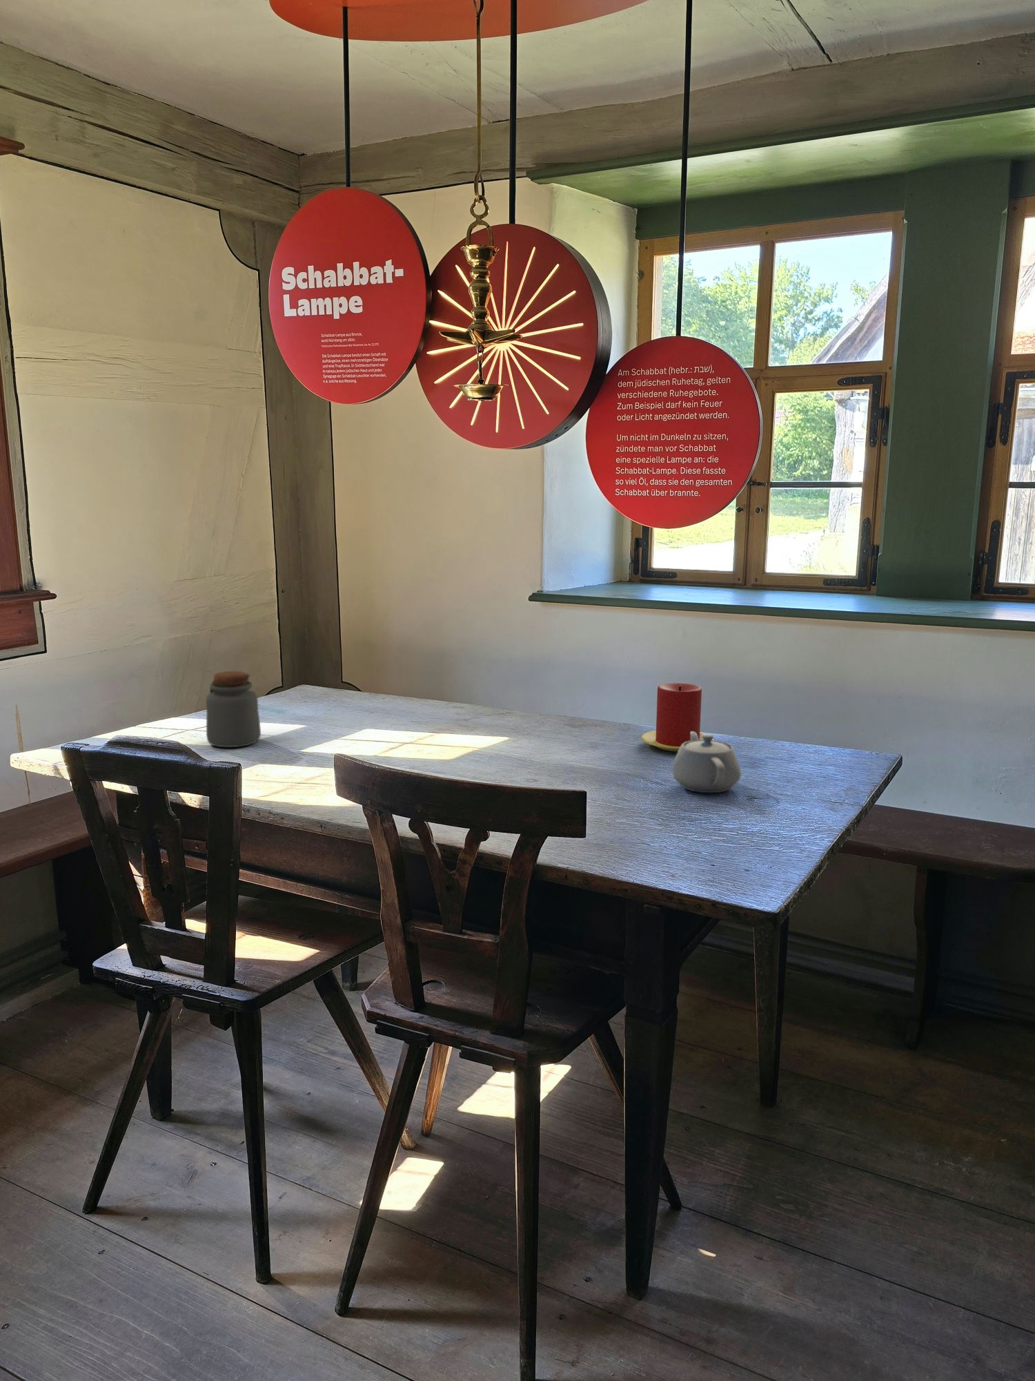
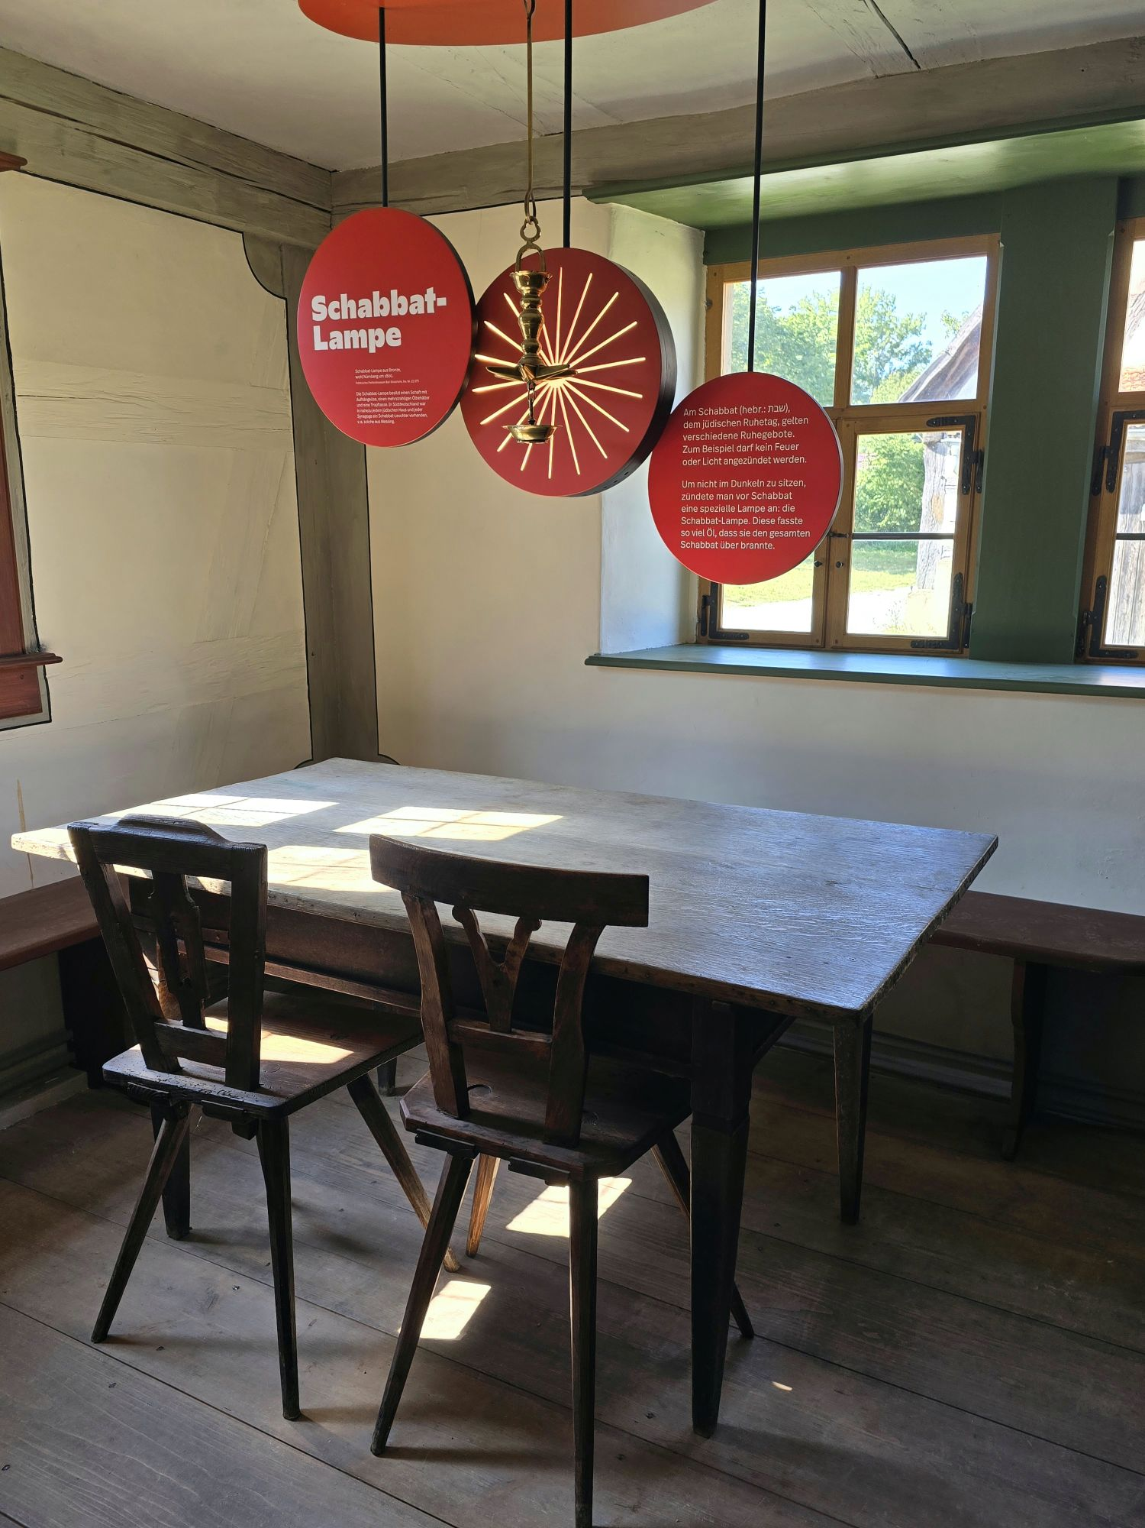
- candle [641,682,715,752]
- jar [205,671,262,748]
- teapot [672,732,741,794]
